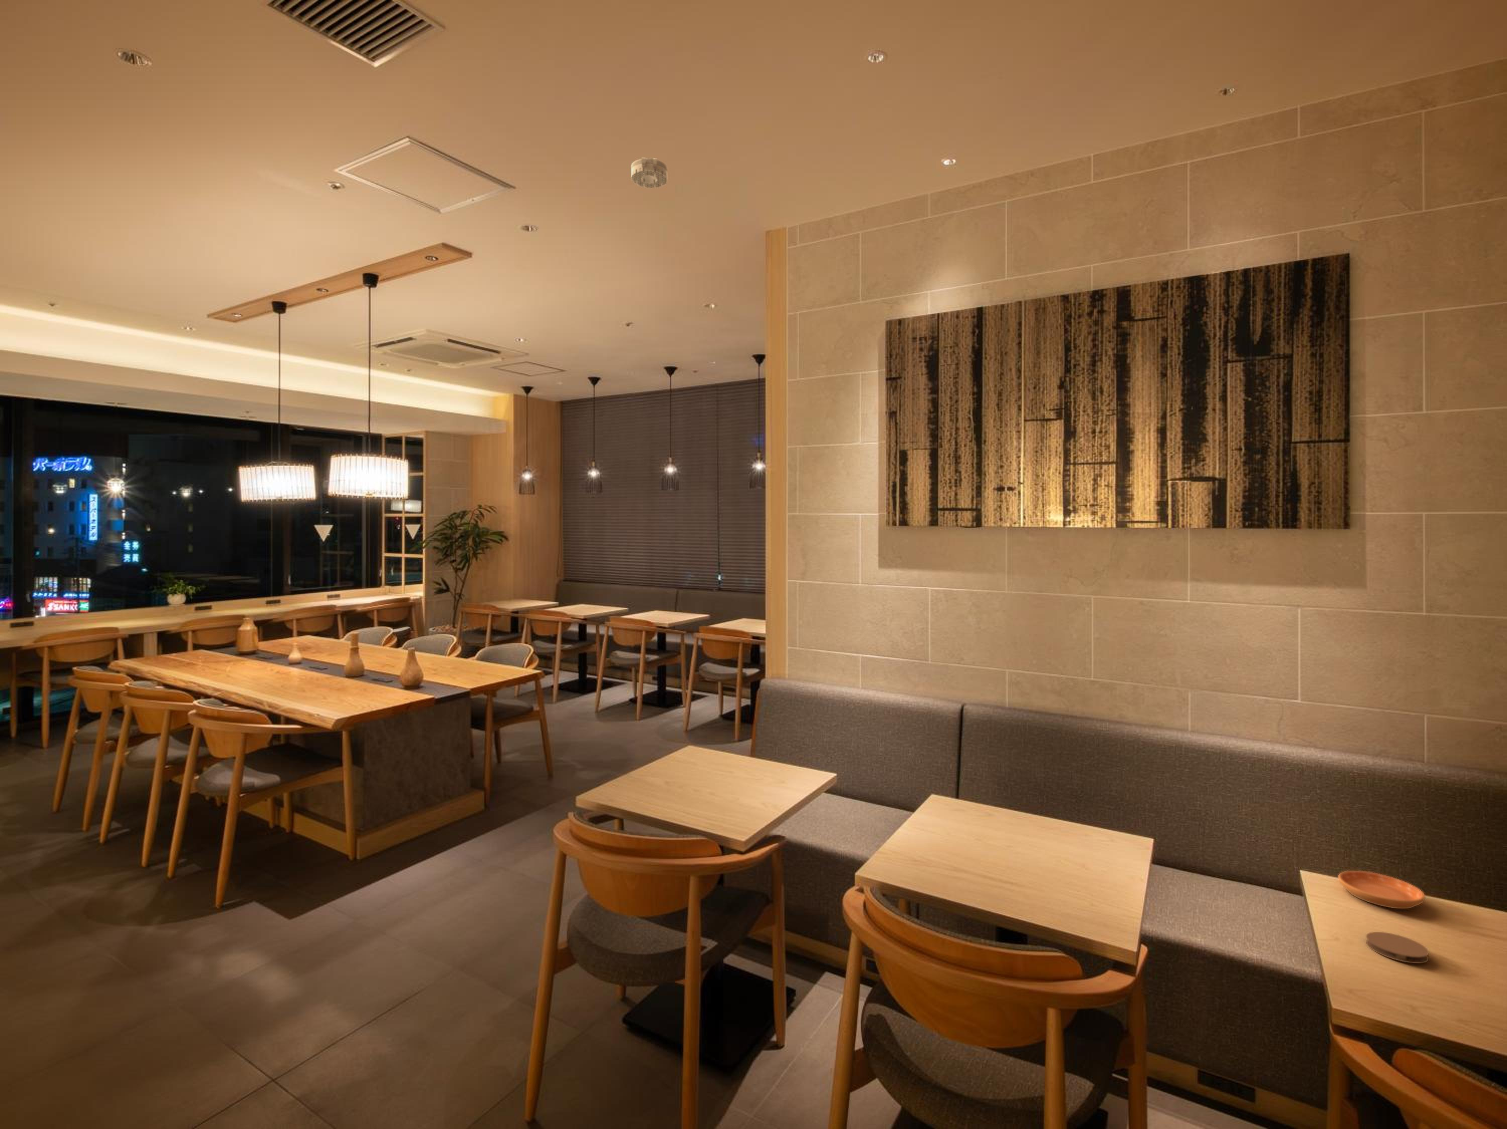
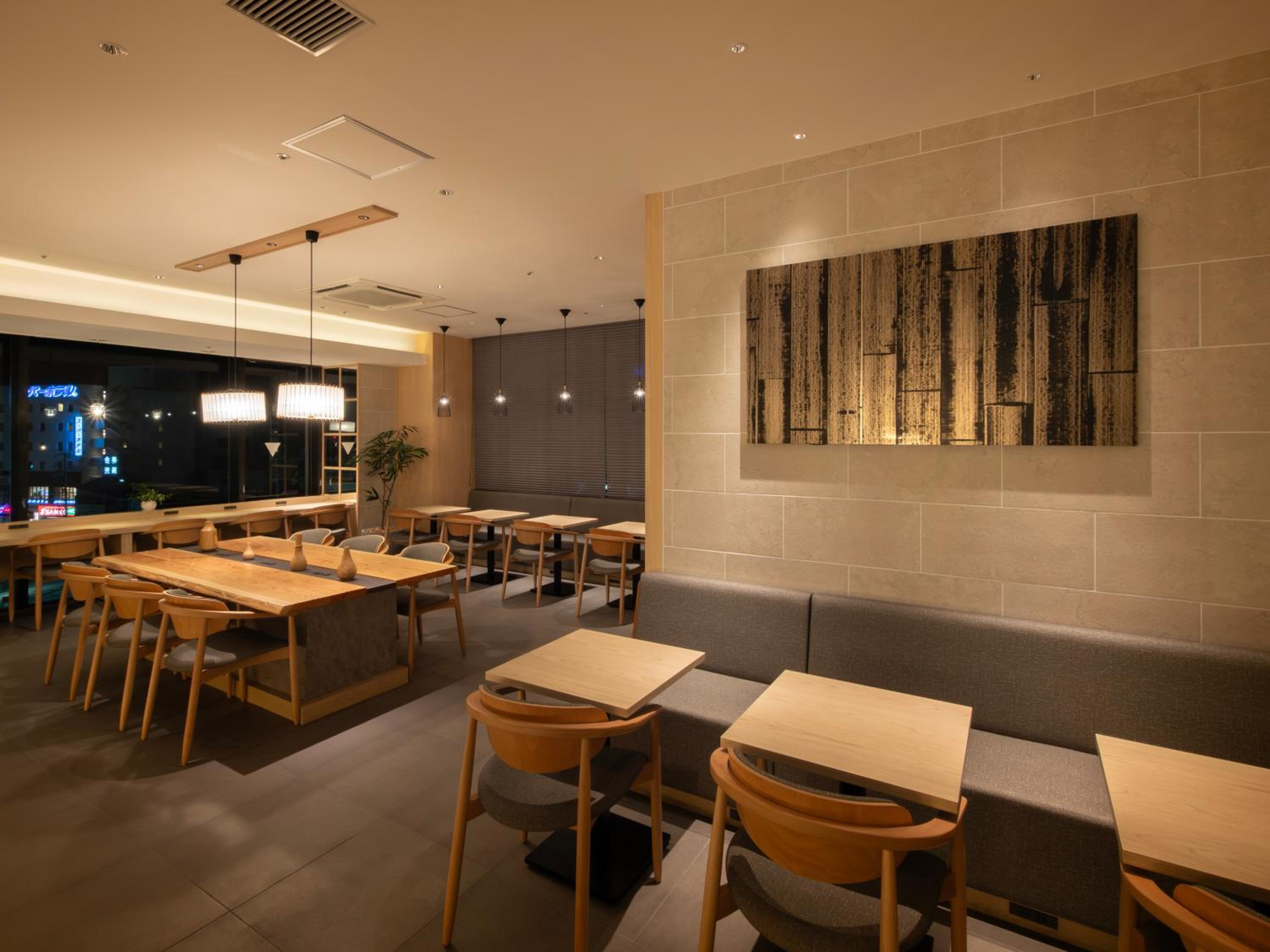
- saucer [1337,870,1425,910]
- coaster [1366,931,1429,964]
- smoke detector [630,157,668,189]
